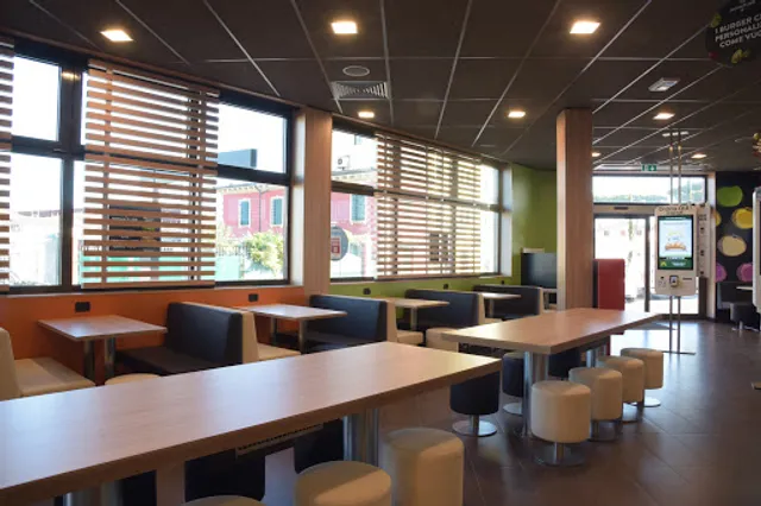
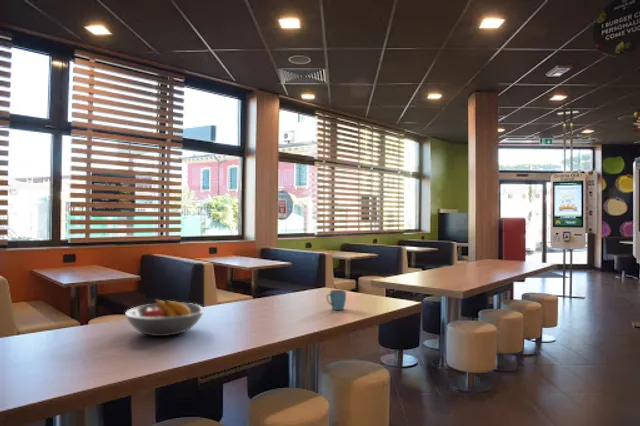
+ mug [326,289,347,311]
+ fruit bowl [124,299,206,337]
